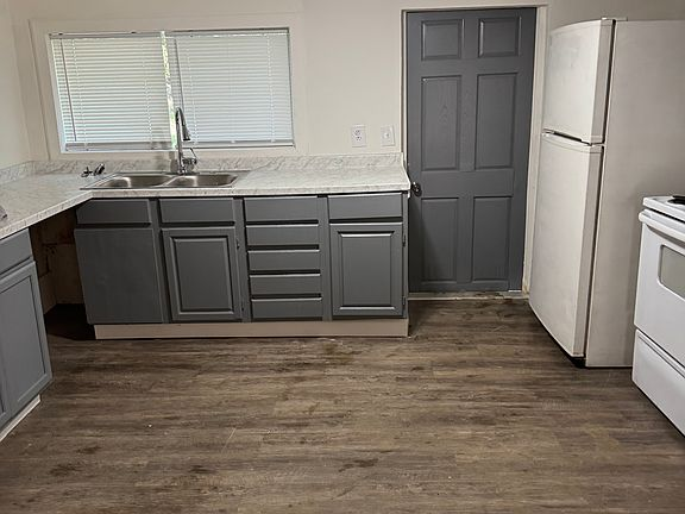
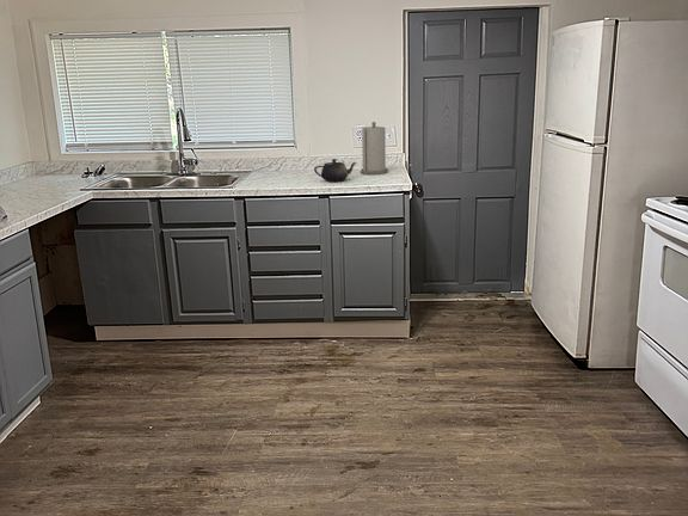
+ paper towel [360,121,389,176]
+ teapot [313,158,357,183]
